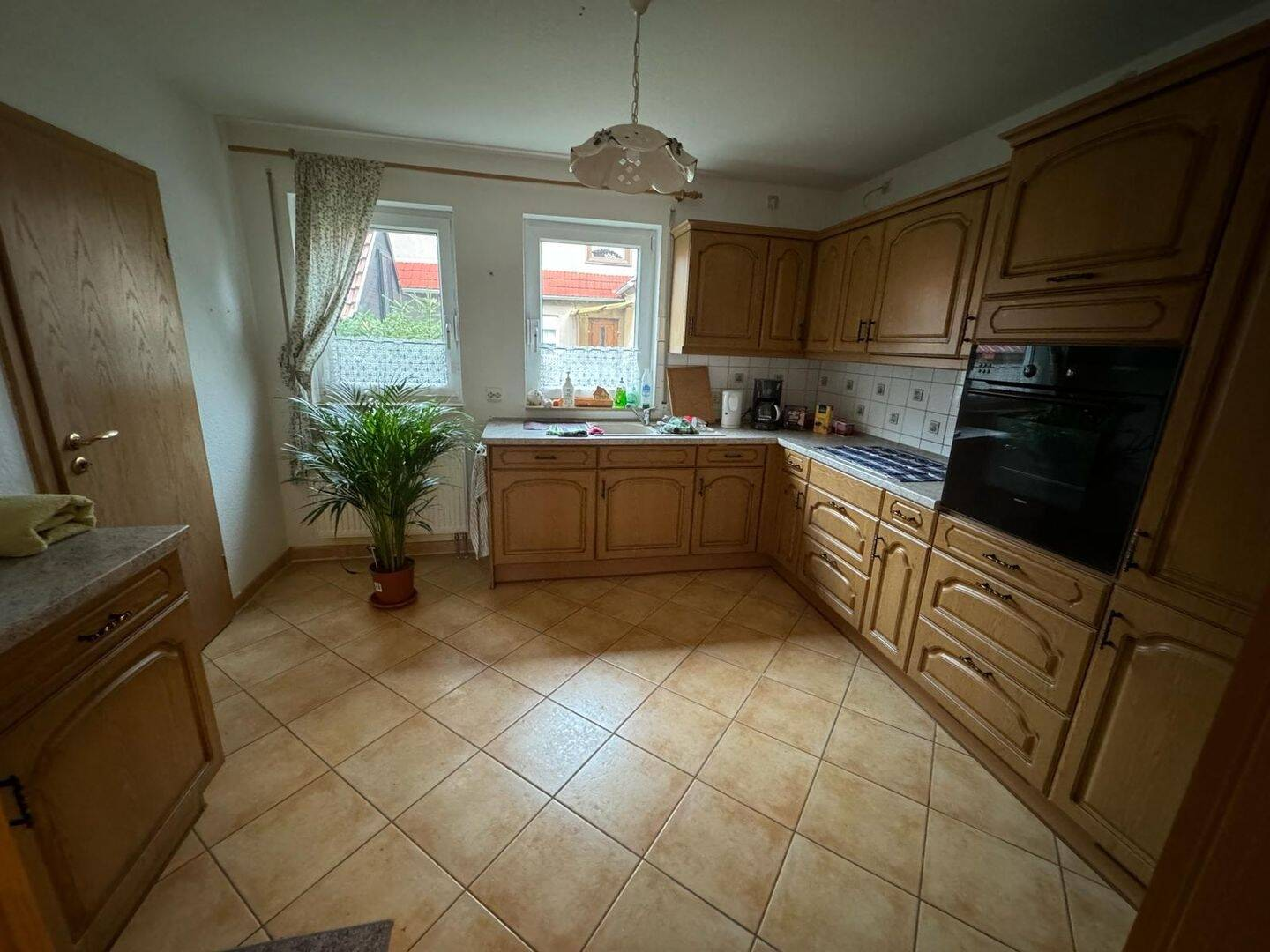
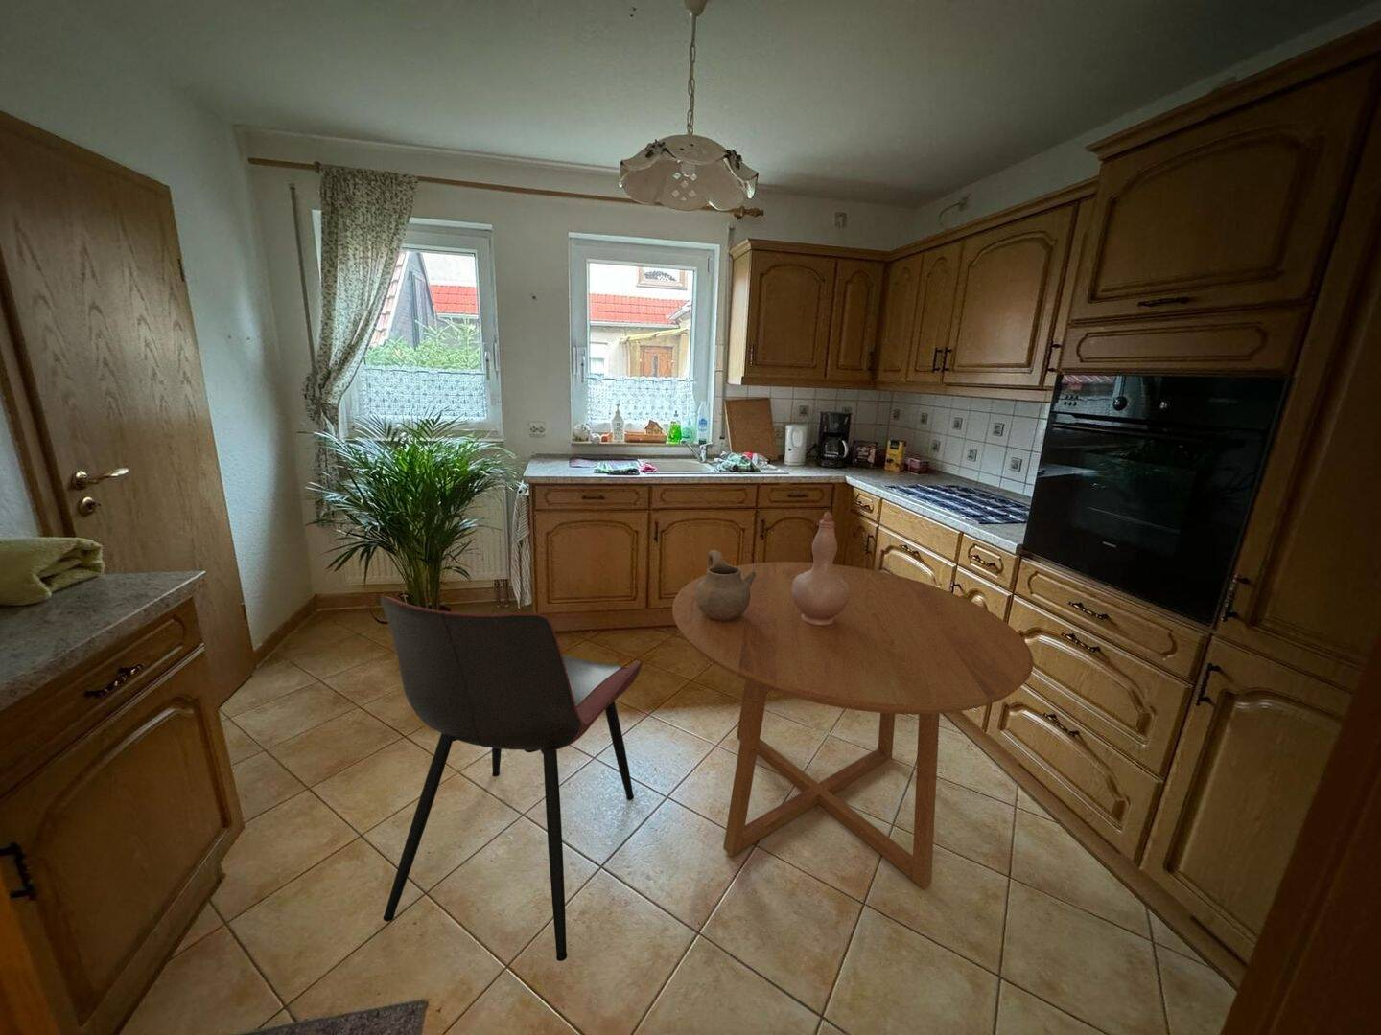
+ dining chair [380,595,644,962]
+ pitcher [695,549,756,621]
+ vase [792,511,849,625]
+ dining table [671,561,1035,890]
